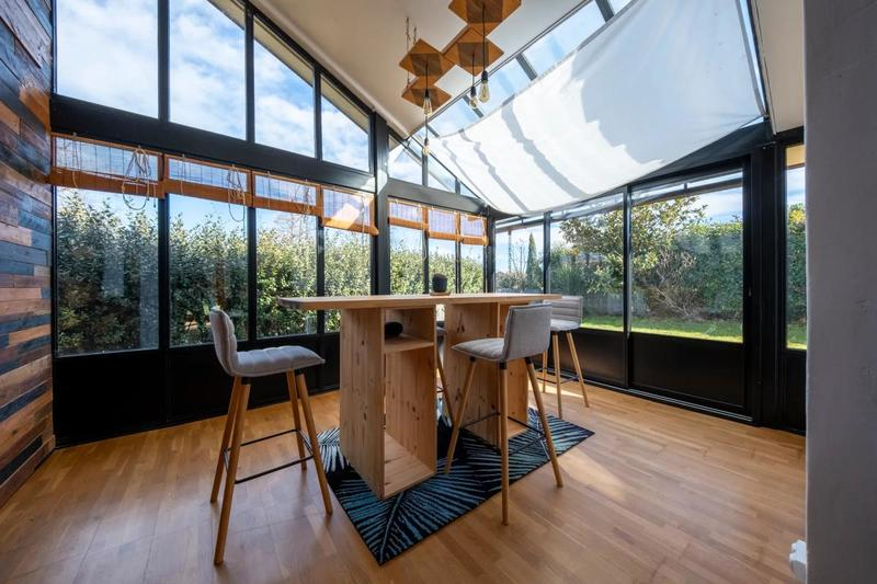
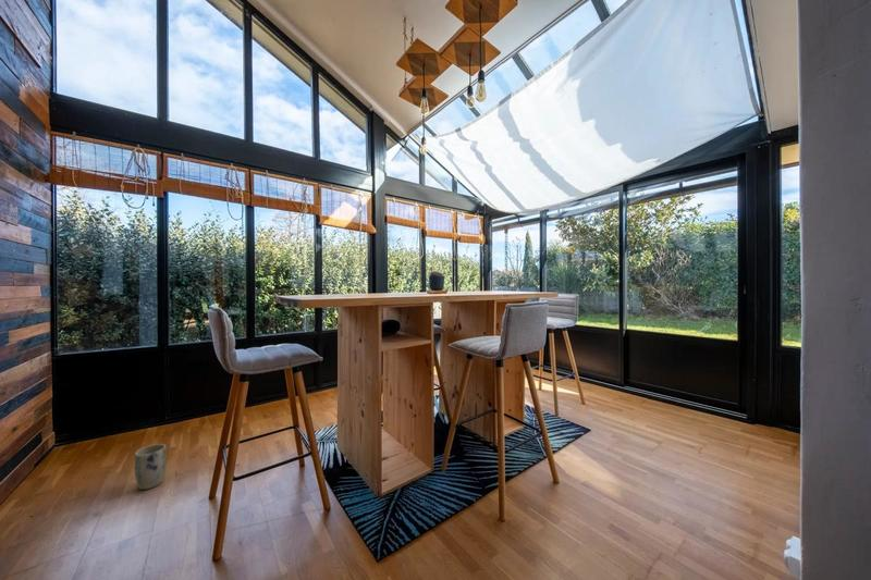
+ plant pot [133,443,168,491]
